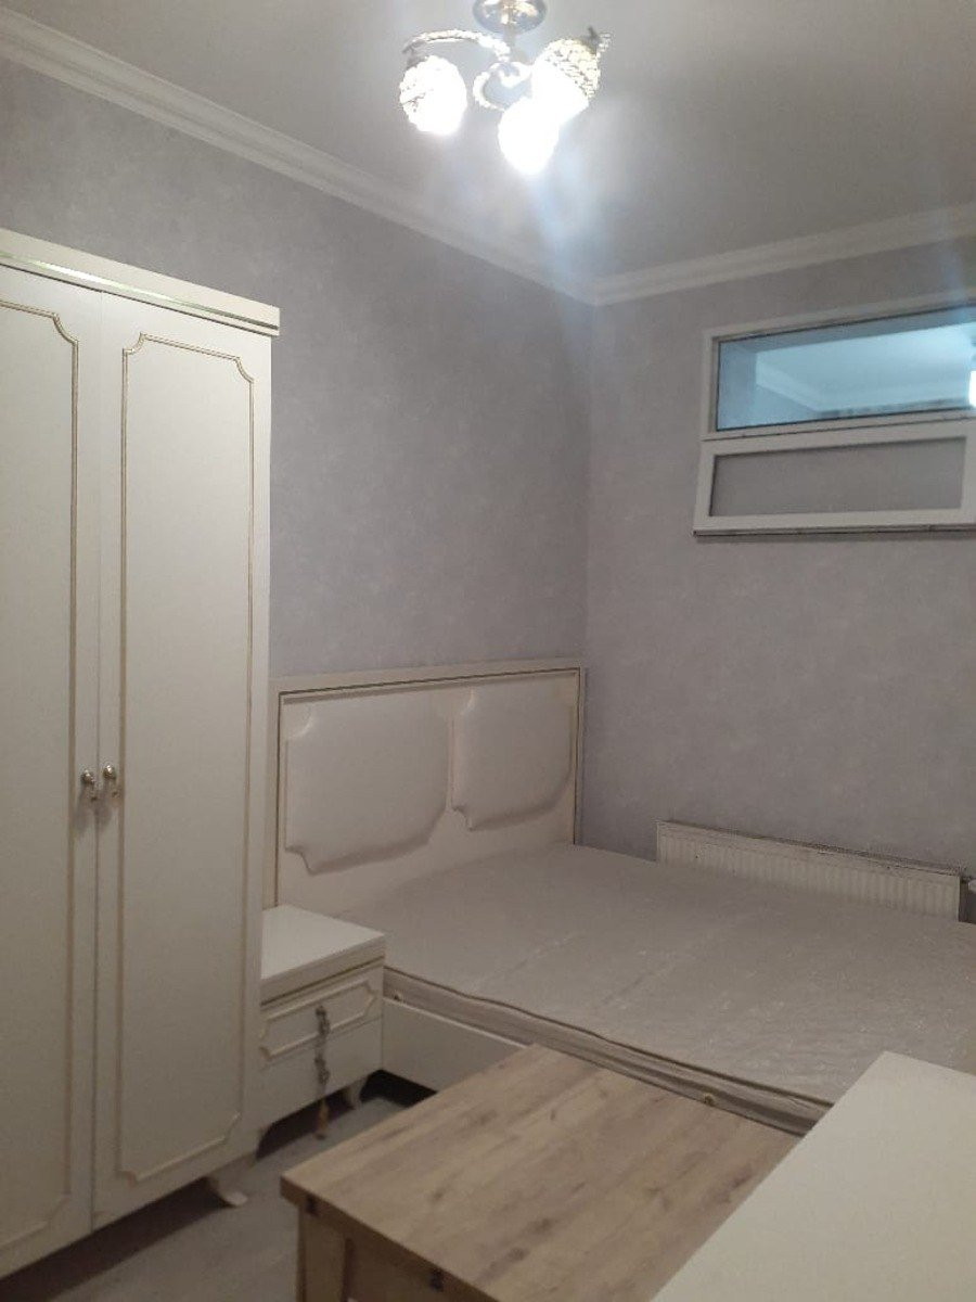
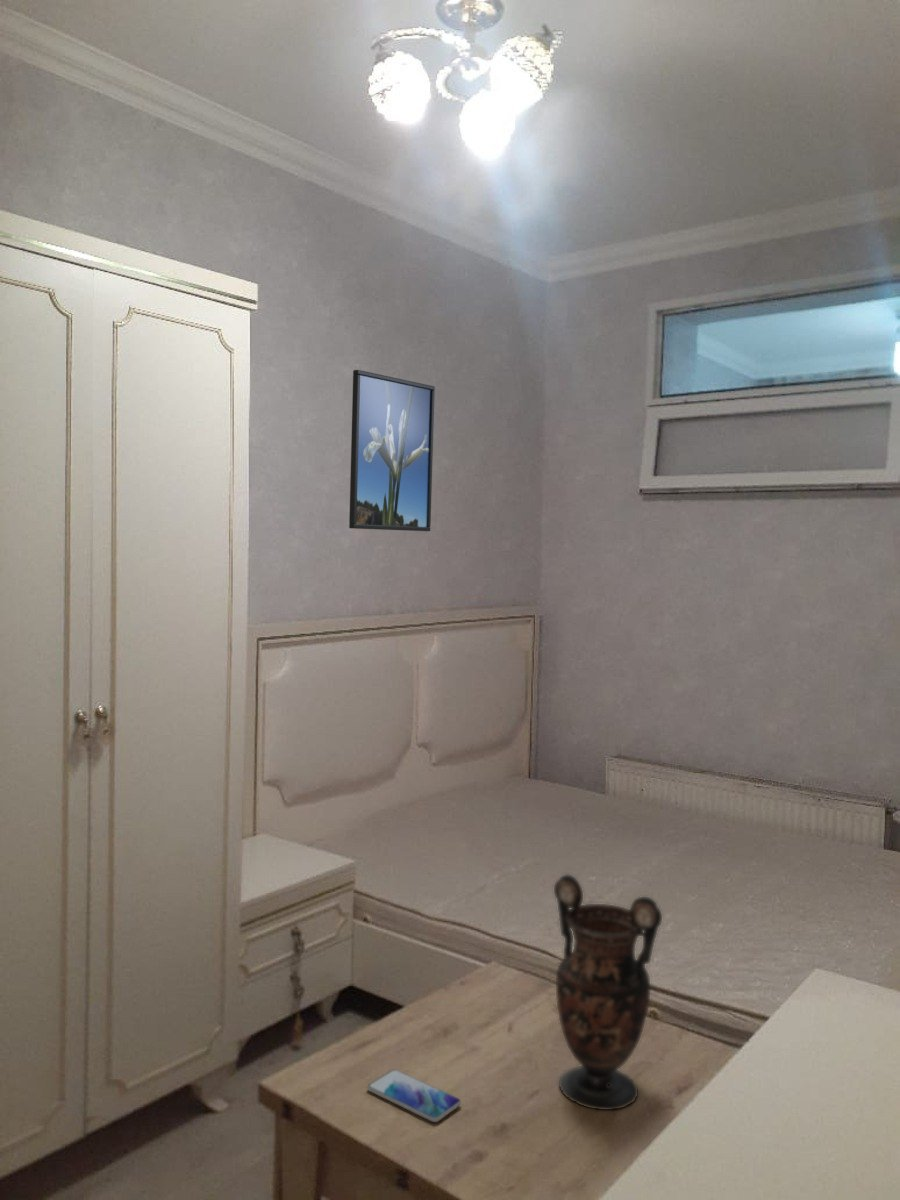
+ vase [553,874,663,1111]
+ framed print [348,369,436,532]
+ smartphone [366,1069,462,1123]
